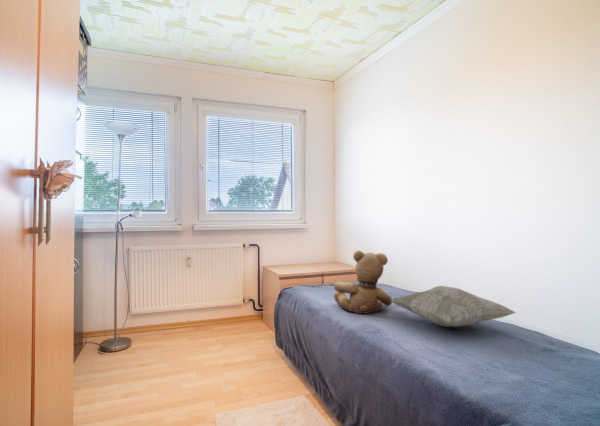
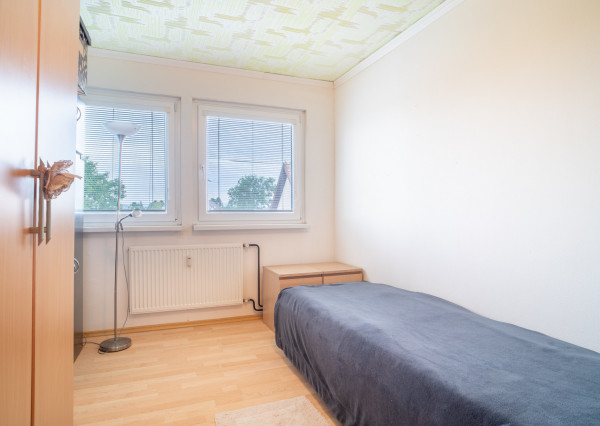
- teddy bear [333,249,393,315]
- decorative pillow [391,285,517,328]
